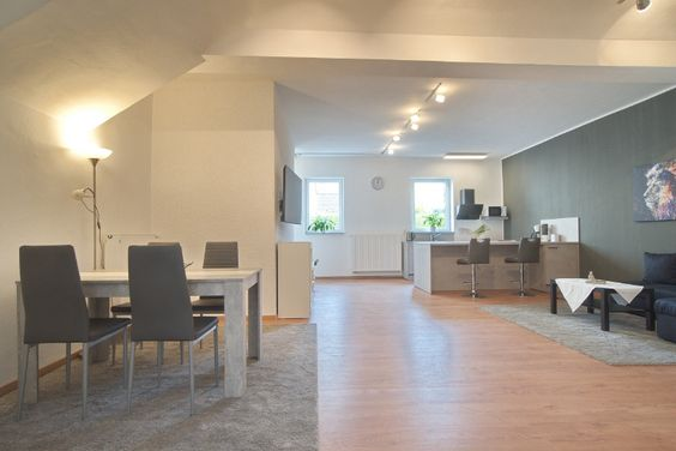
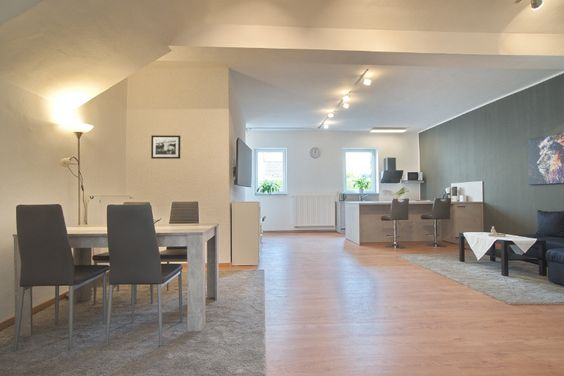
+ picture frame [150,134,181,160]
